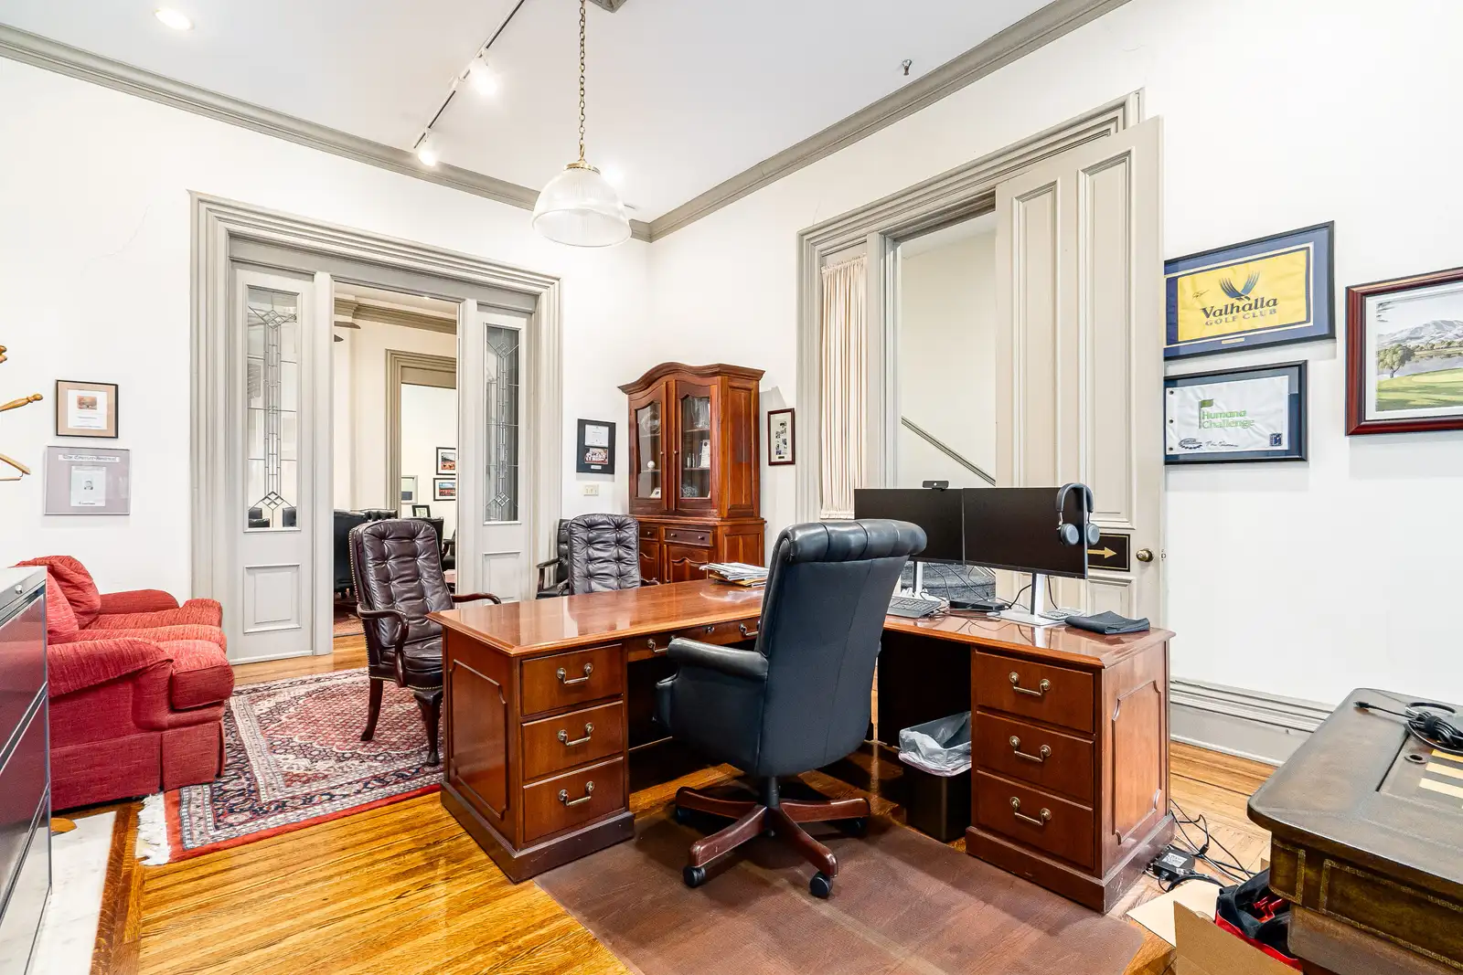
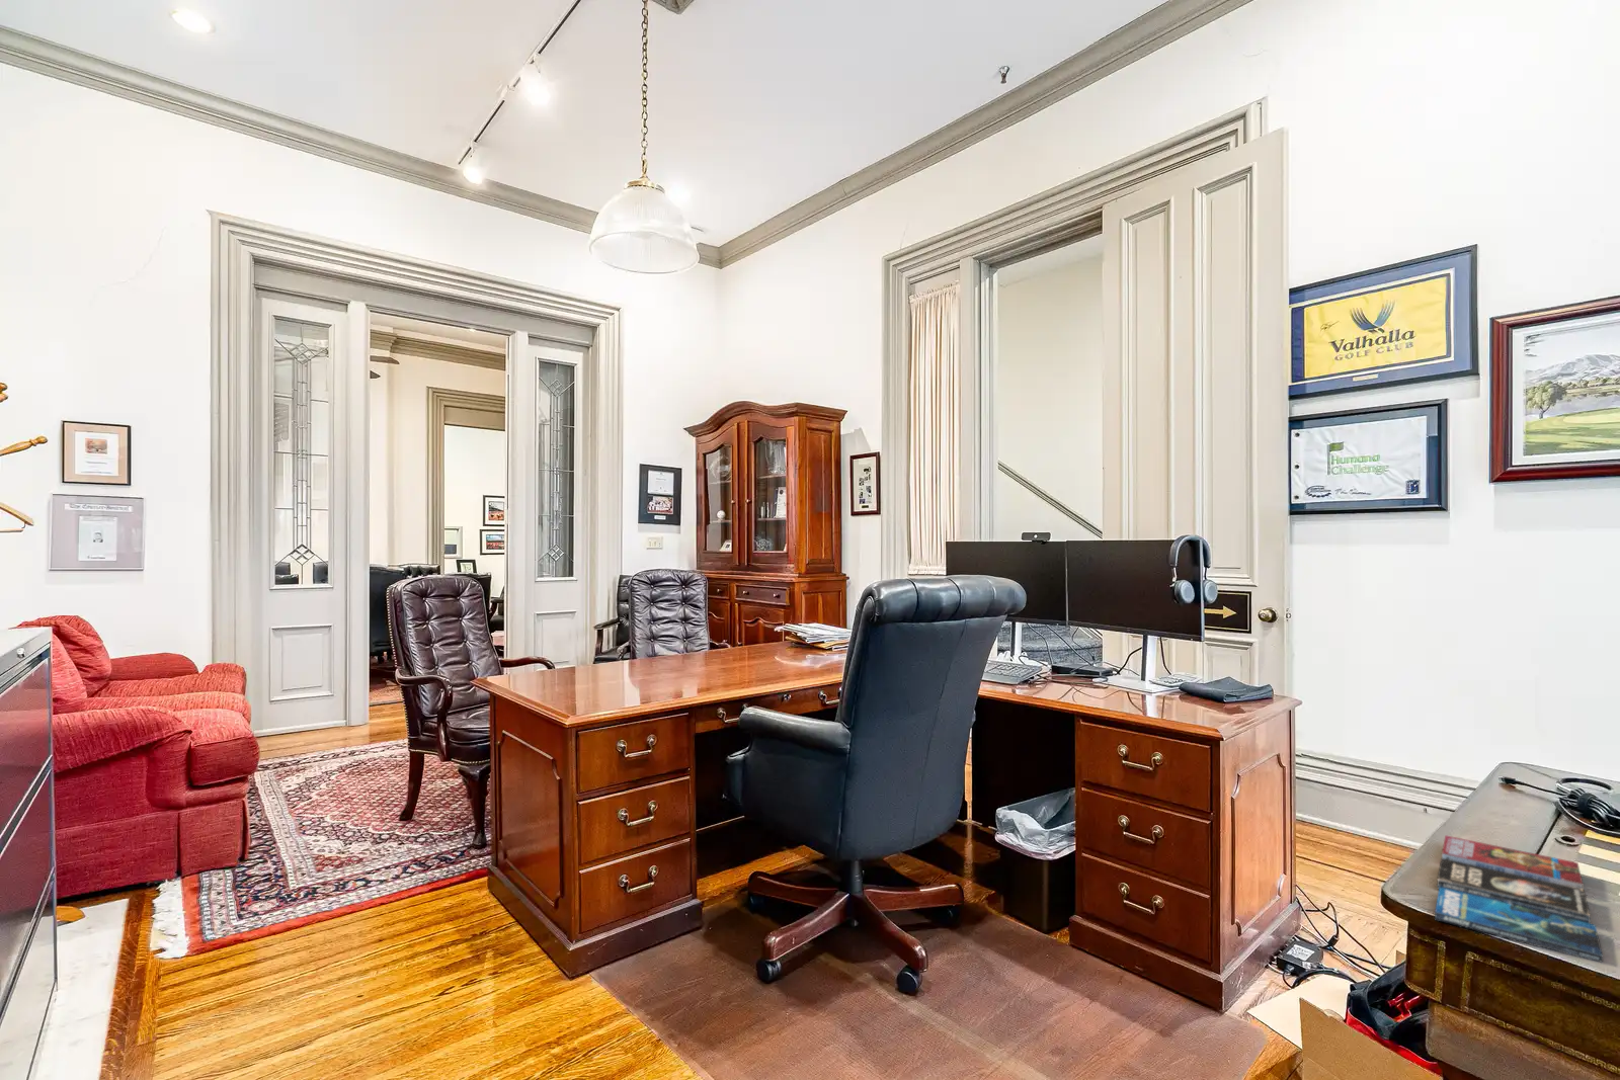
+ book [1433,834,1604,963]
